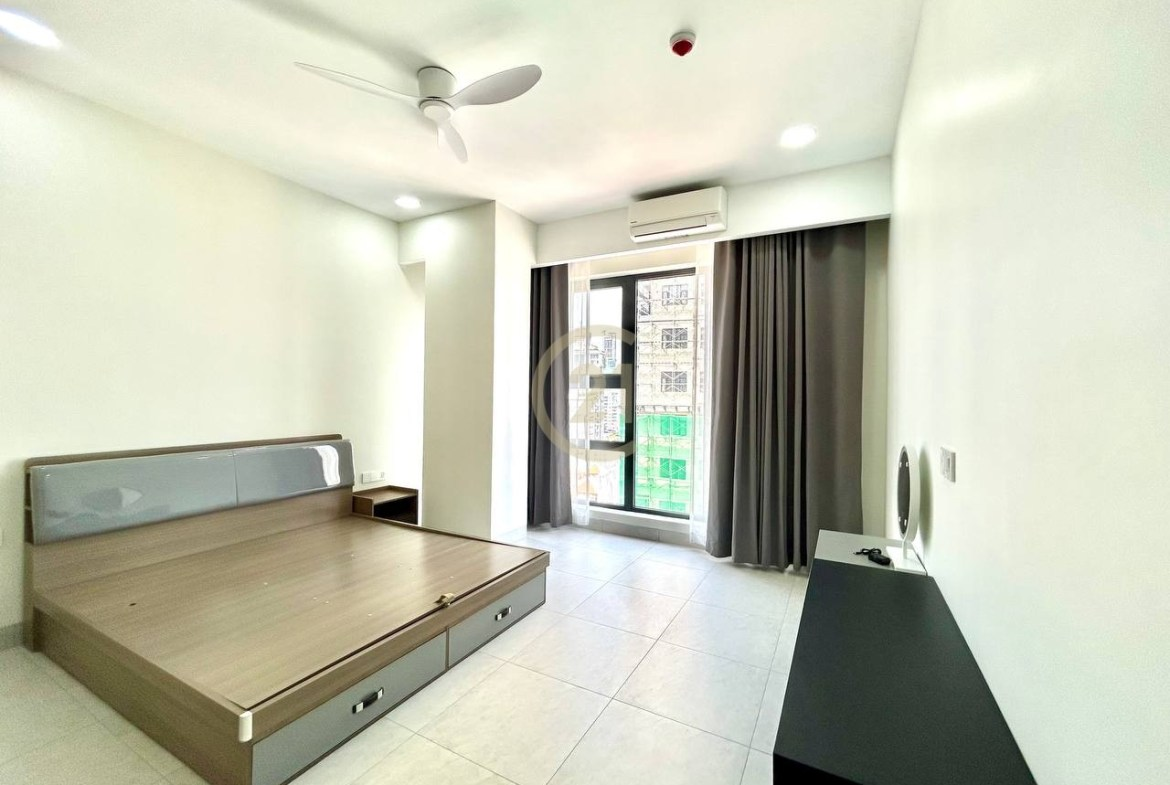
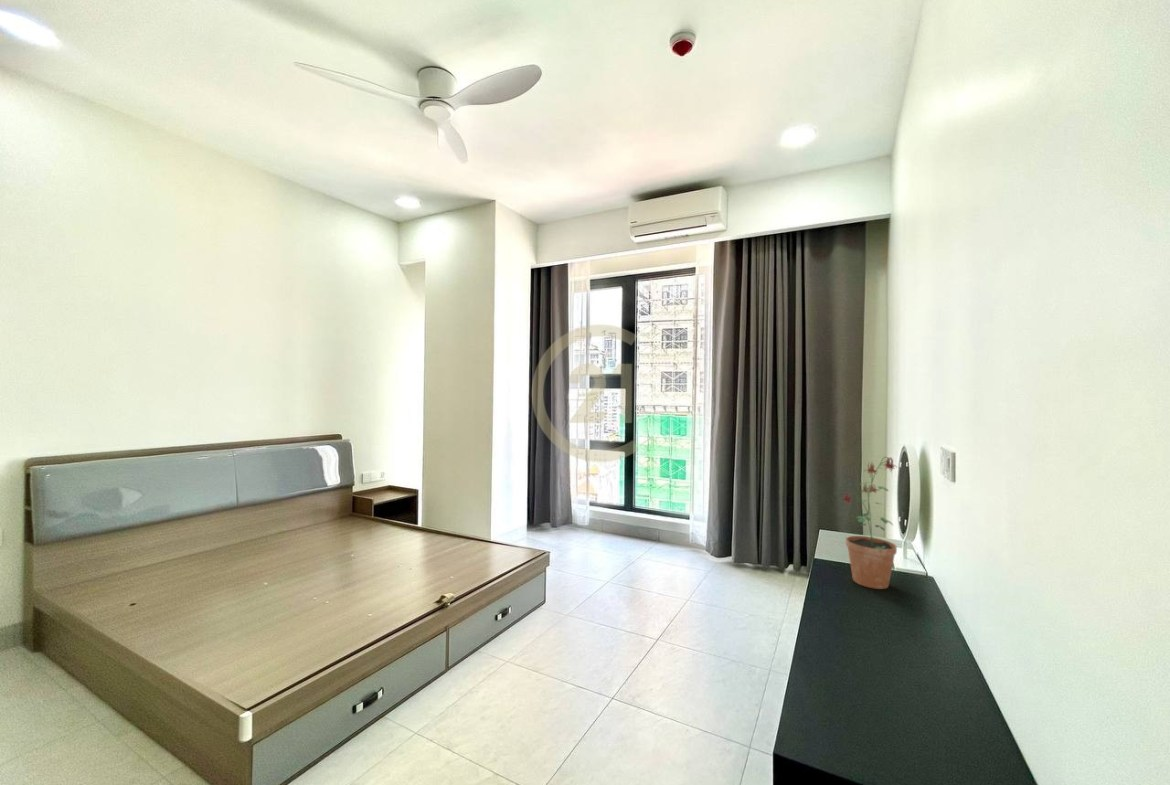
+ potted plant [839,456,899,590]
